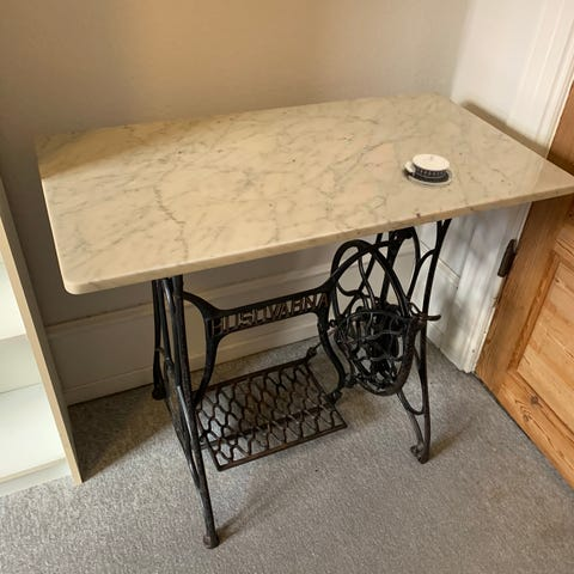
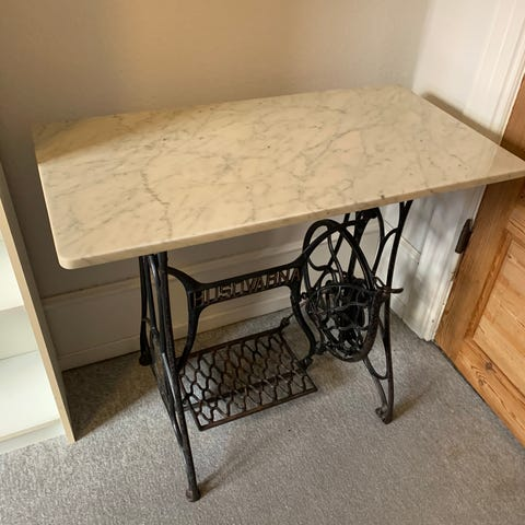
- architectural model [404,153,454,187]
